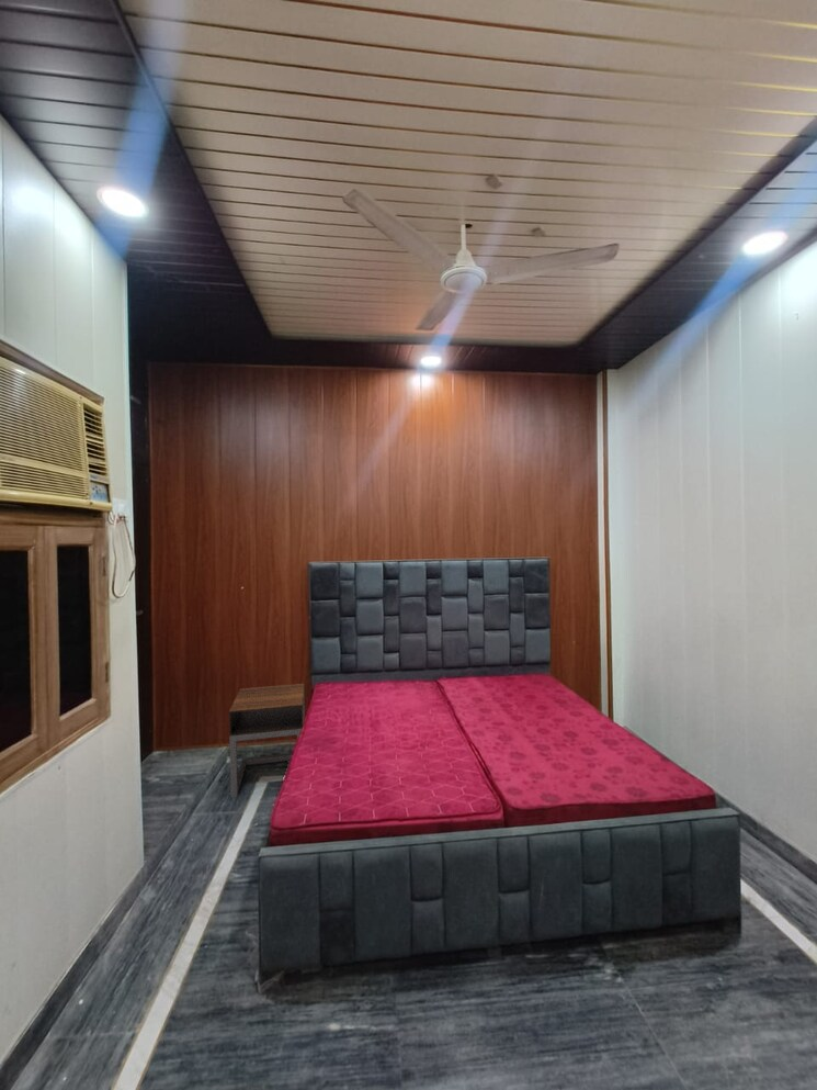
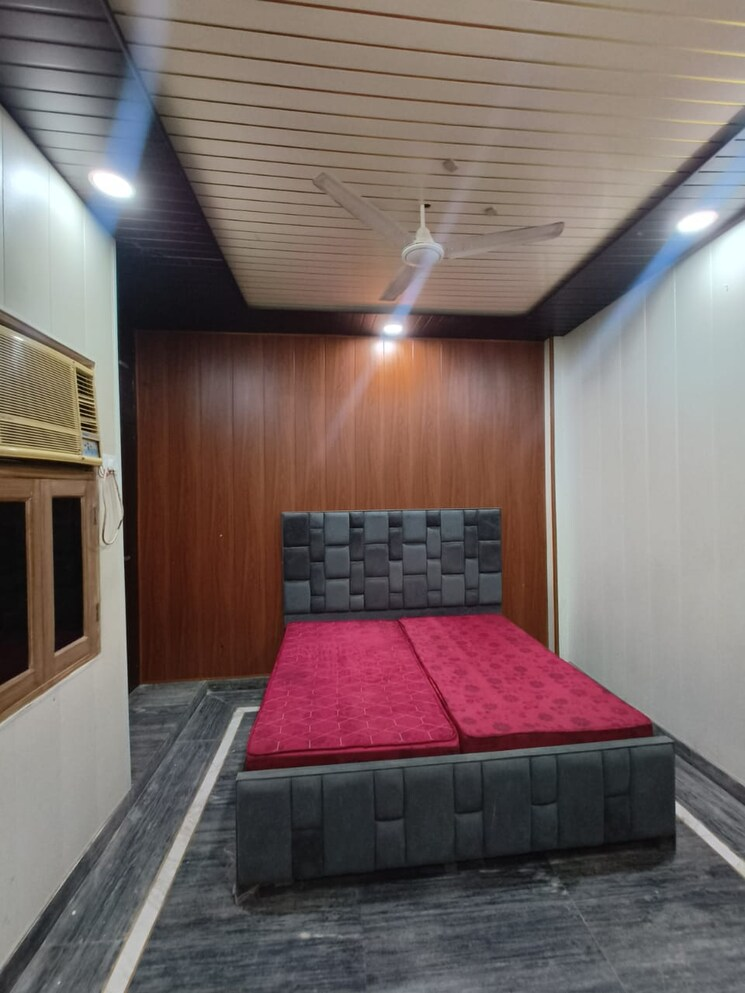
- nightstand [228,683,306,798]
